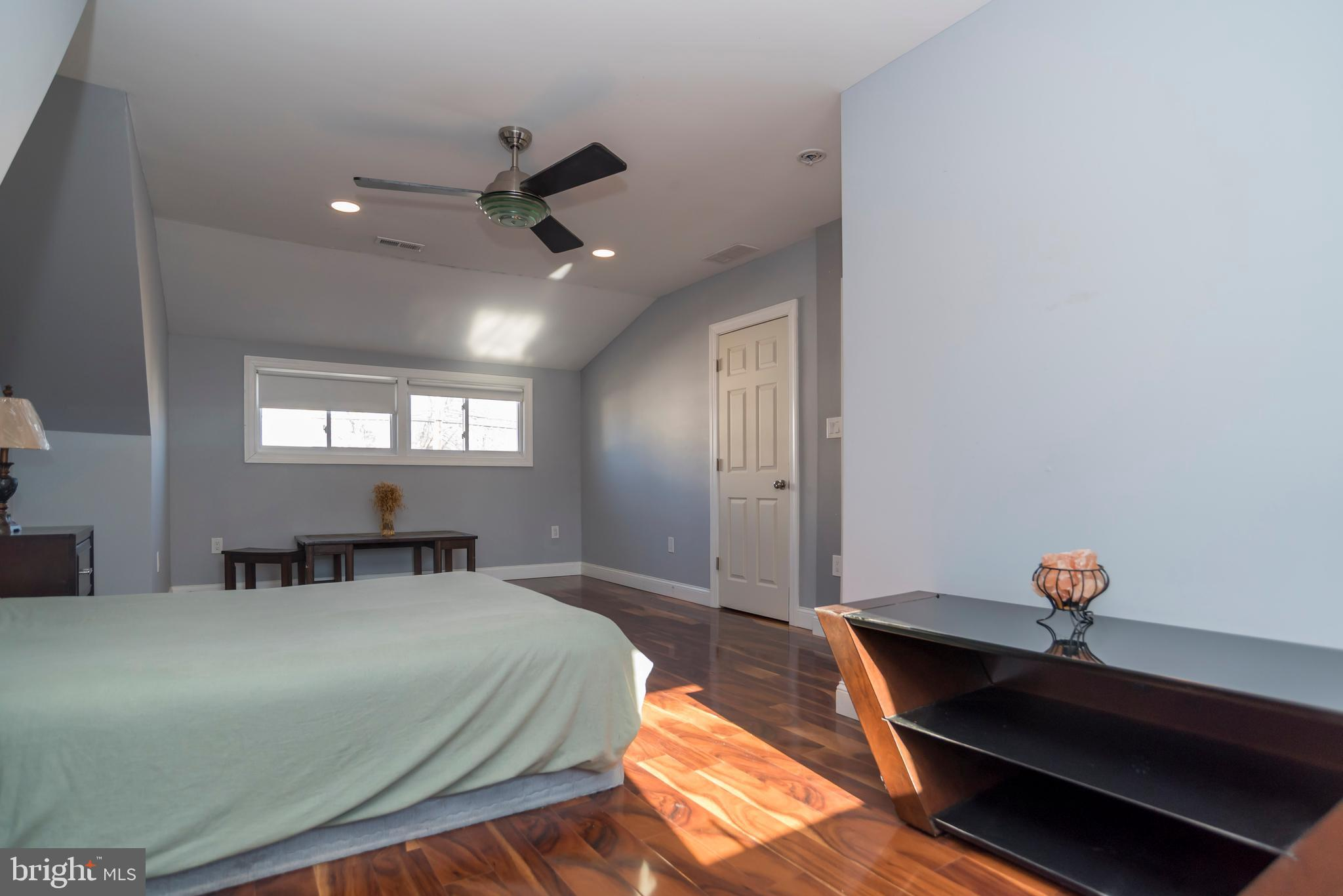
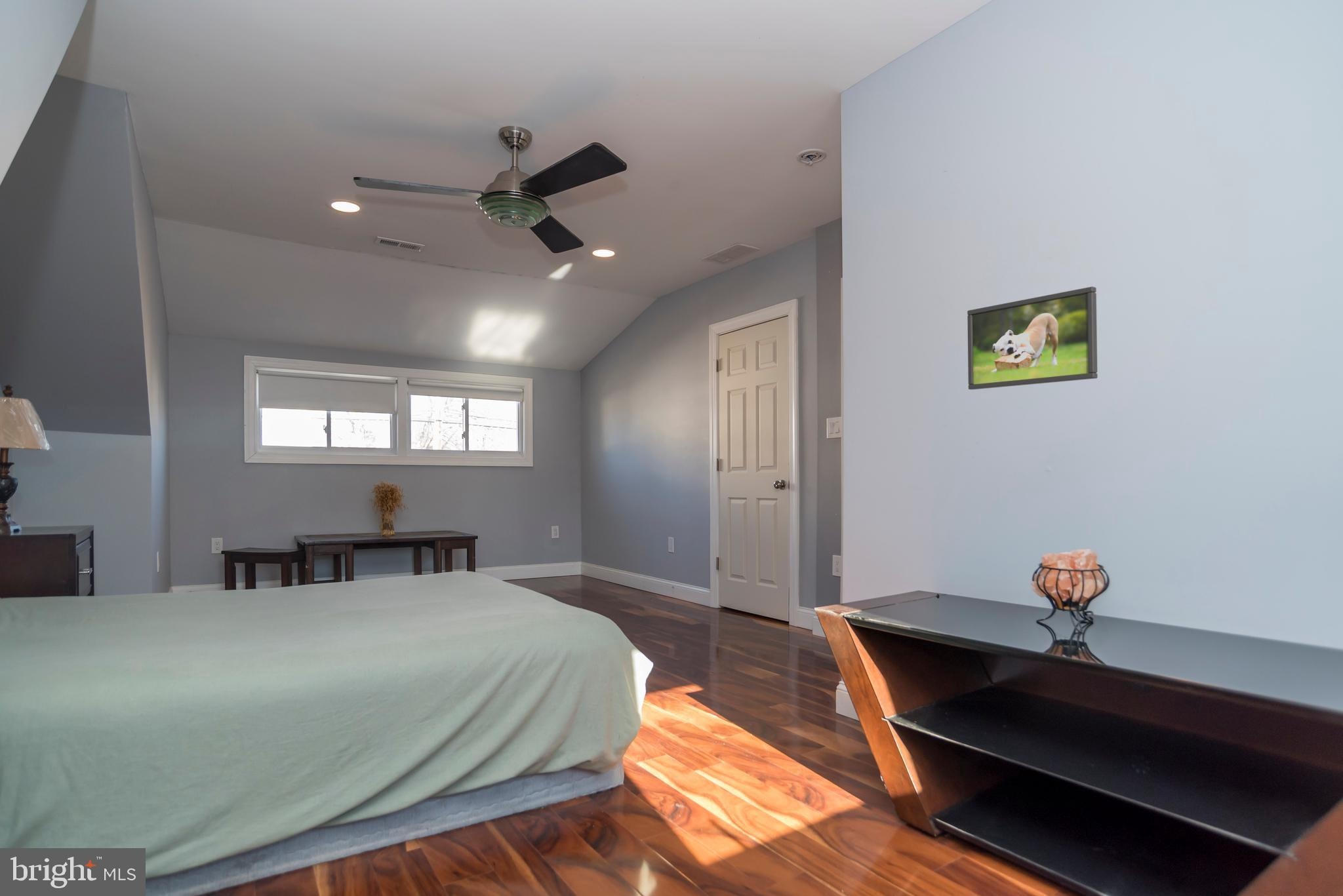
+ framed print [967,286,1098,390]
